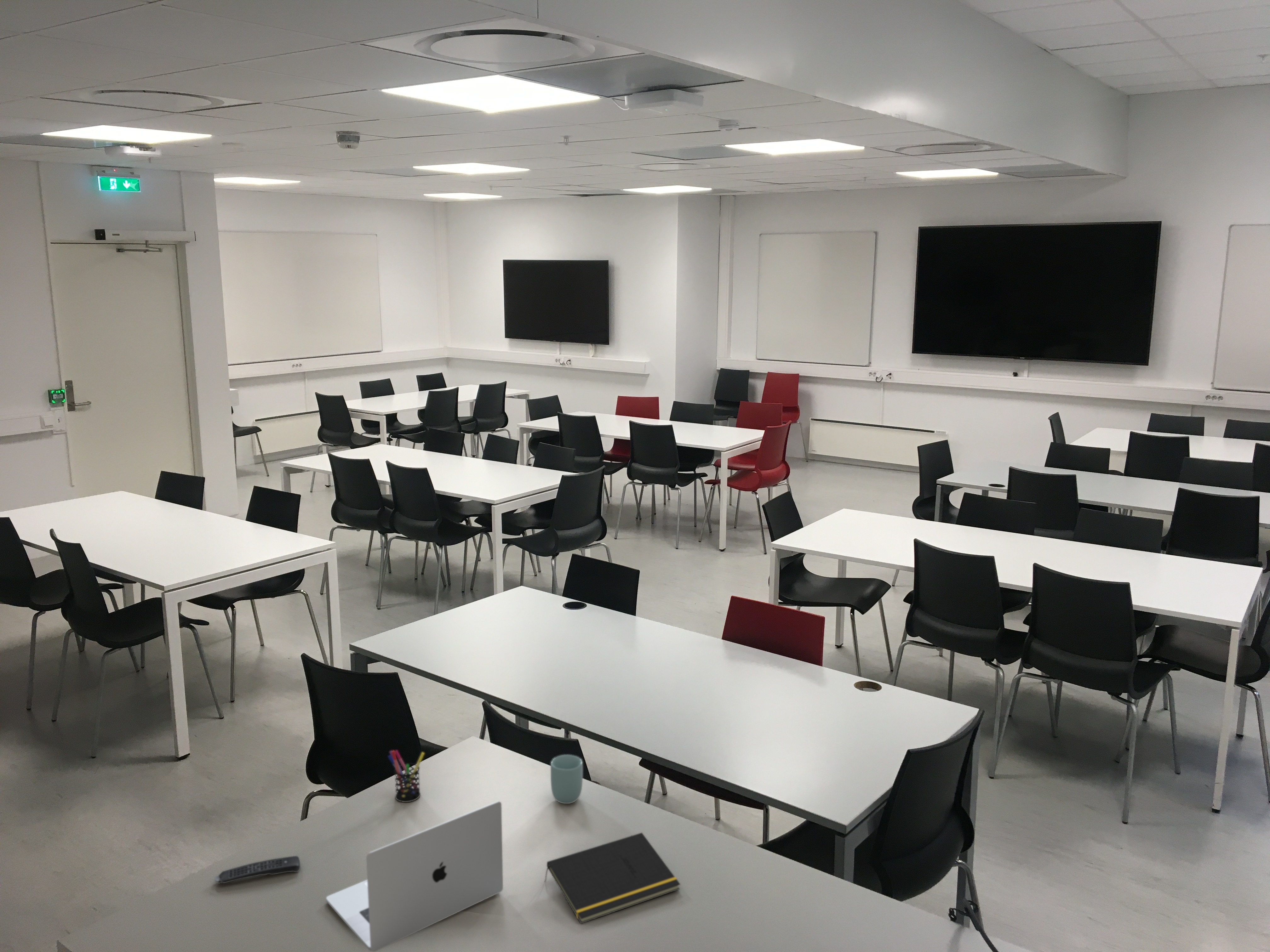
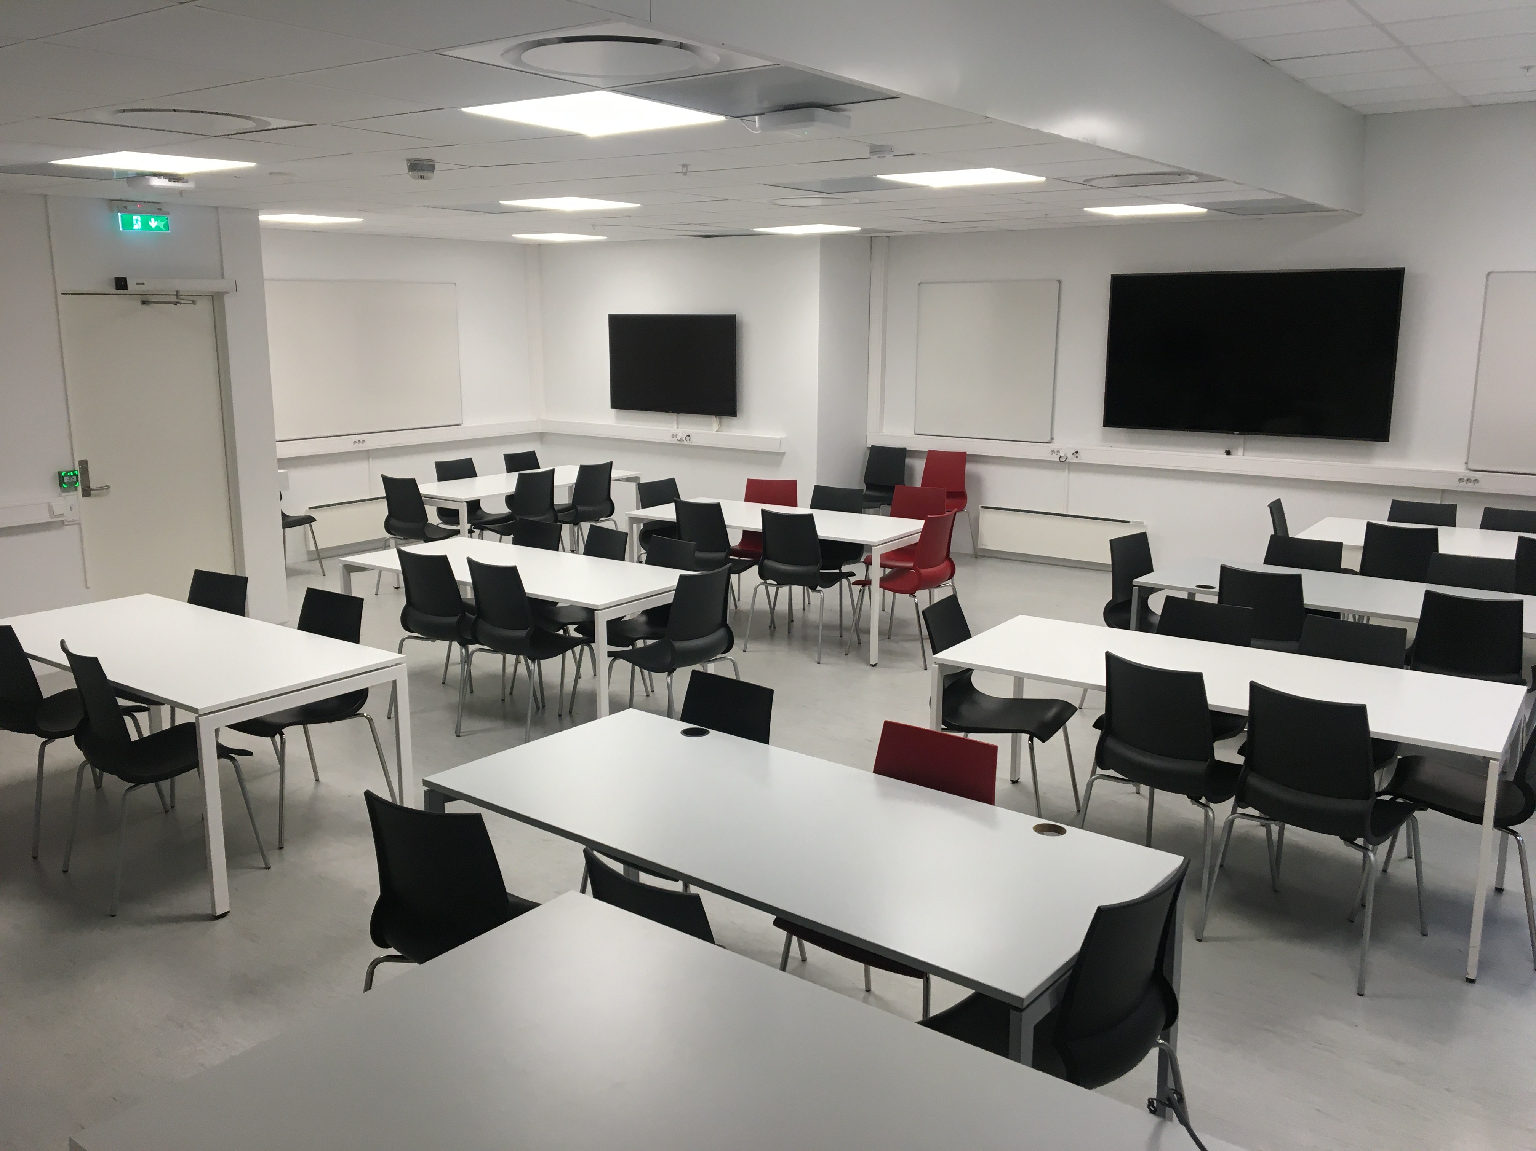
- cup [550,754,583,804]
- laptop [326,801,503,952]
- notepad [544,832,681,924]
- remote control [214,856,300,884]
- pen holder [387,750,425,802]
